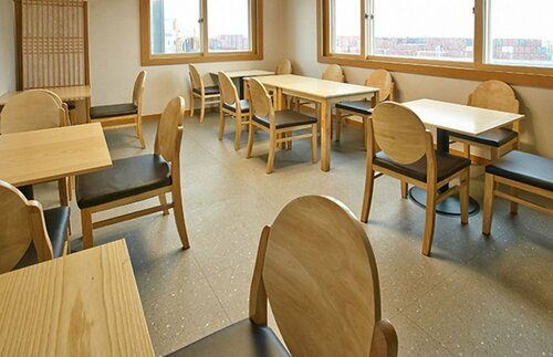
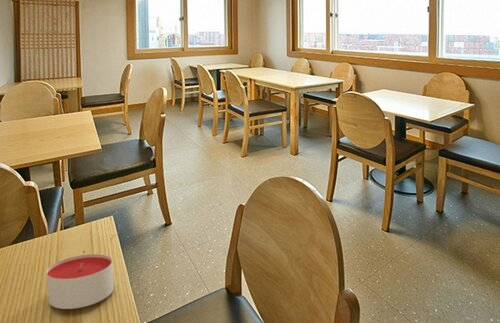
+ candle [45,253,115,310]
